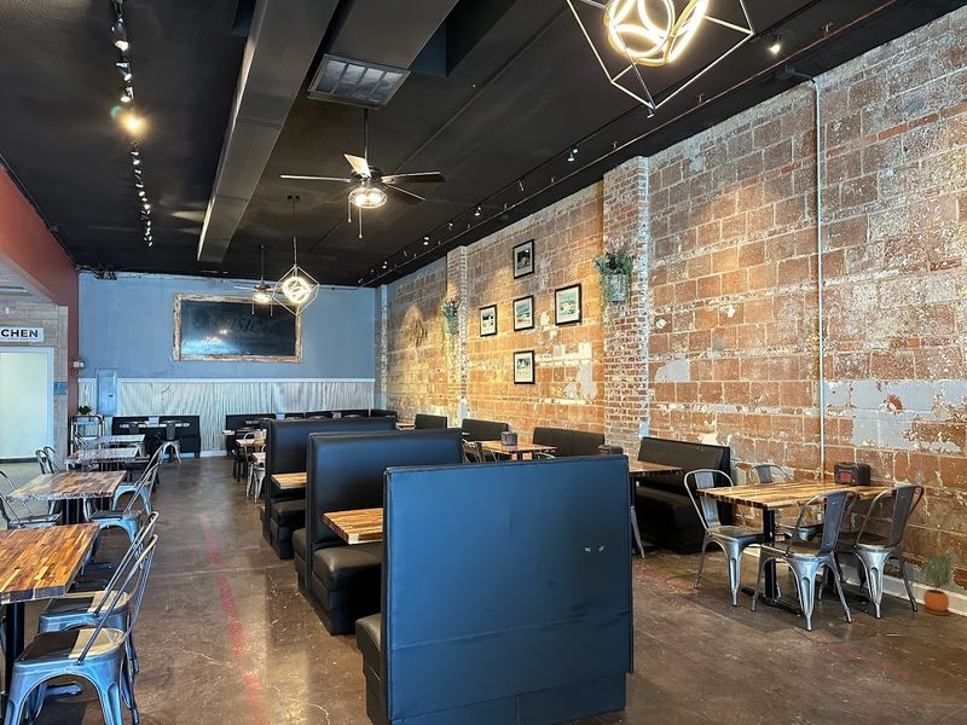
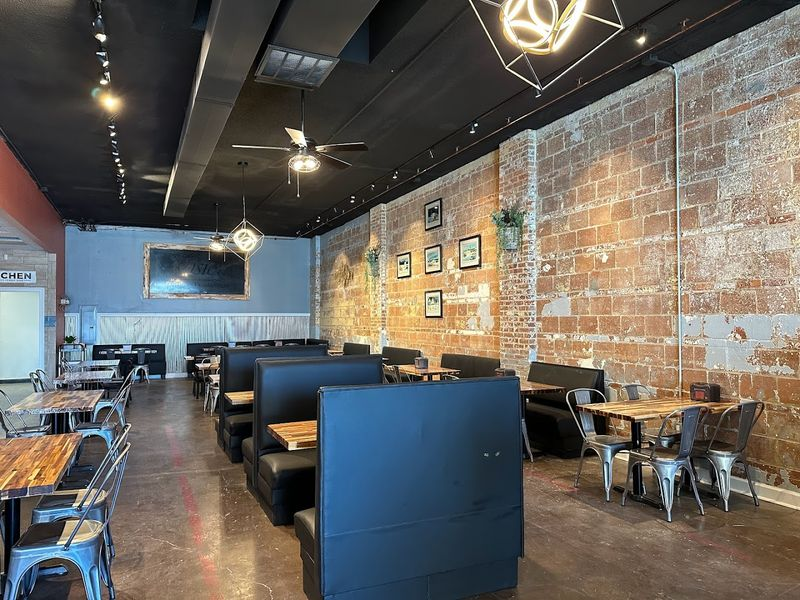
- potted plant [919,555,954,616]
